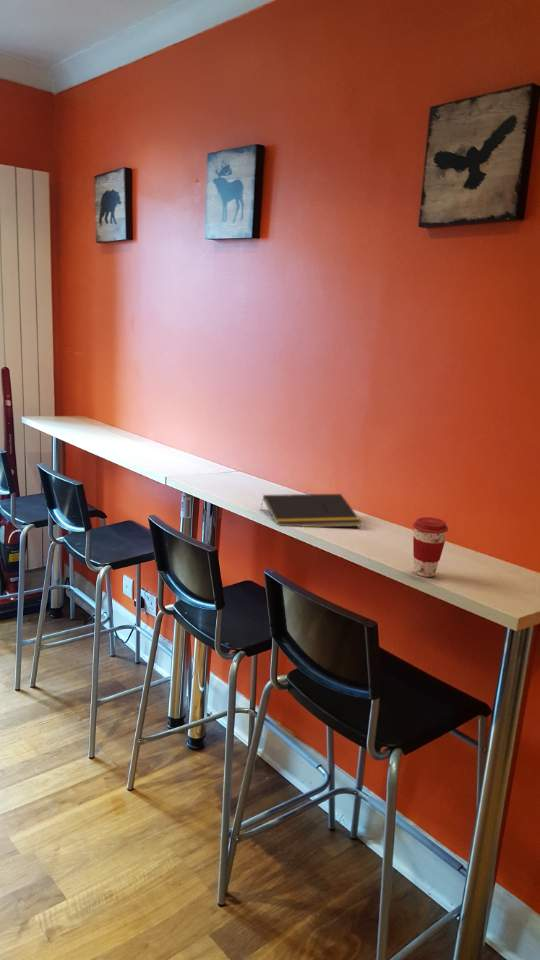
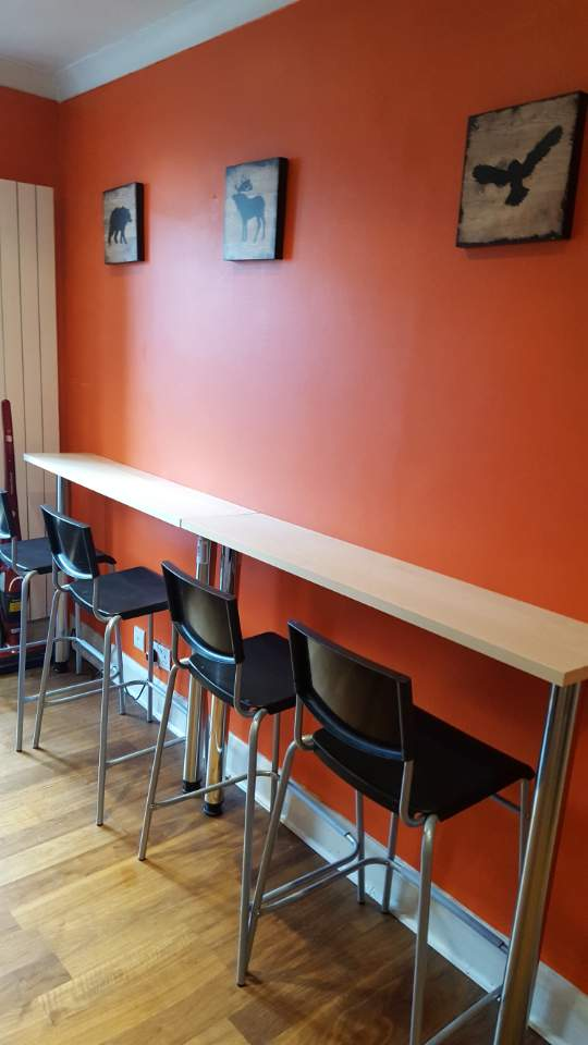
- notepad [260,493,362,528]
- coffee cup [412,516,449,578]
